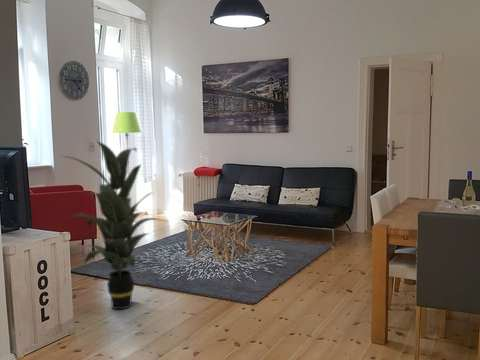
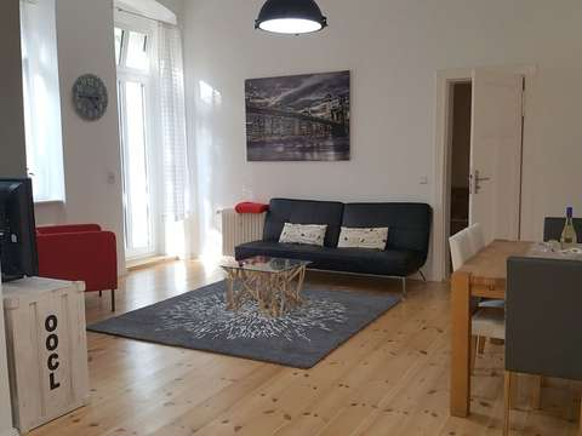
- indoor plant [62,140,170,310]
- floor lamp [111,111,142,225]
